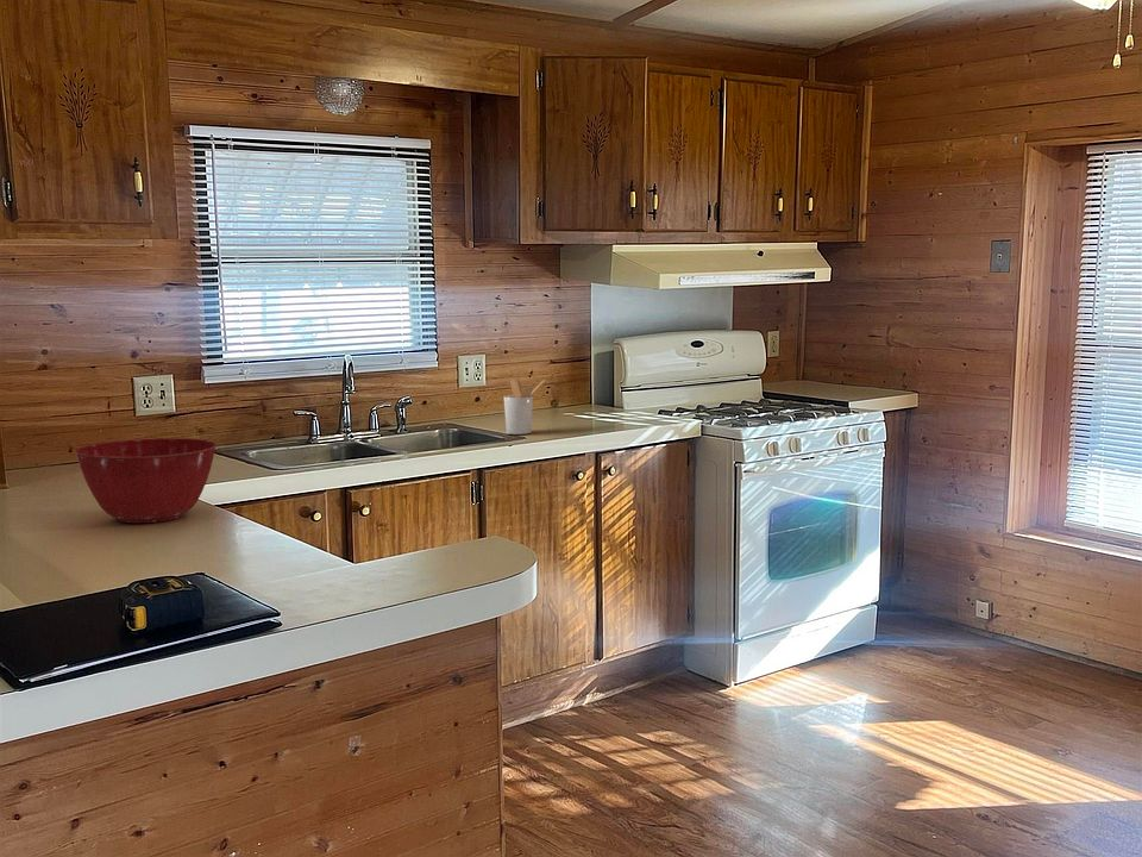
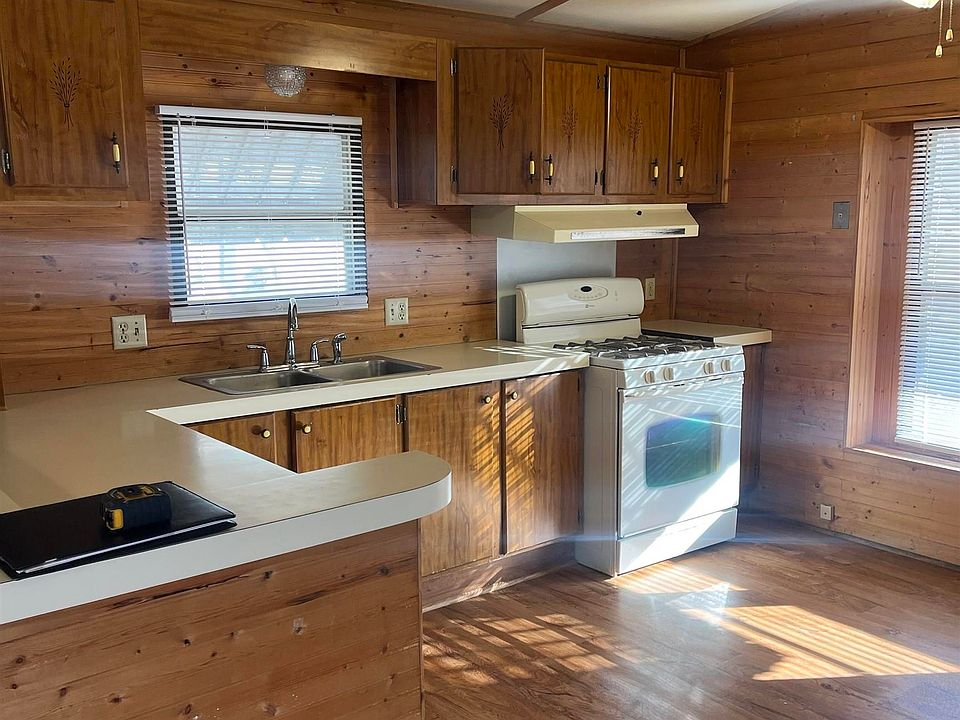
- utensil holder [503,376,546,436]
- mixing bowl [74,437,218,524]
